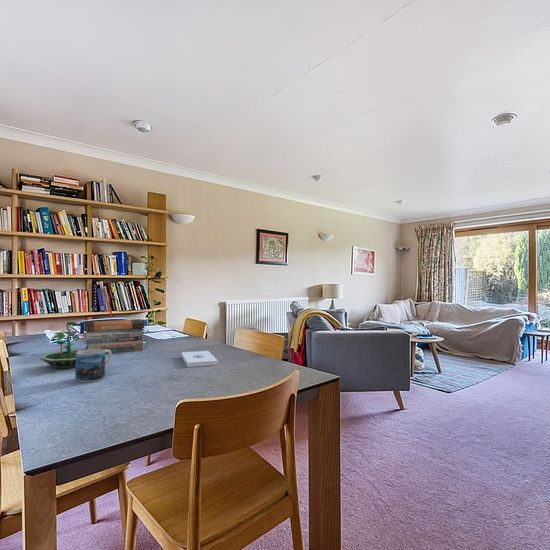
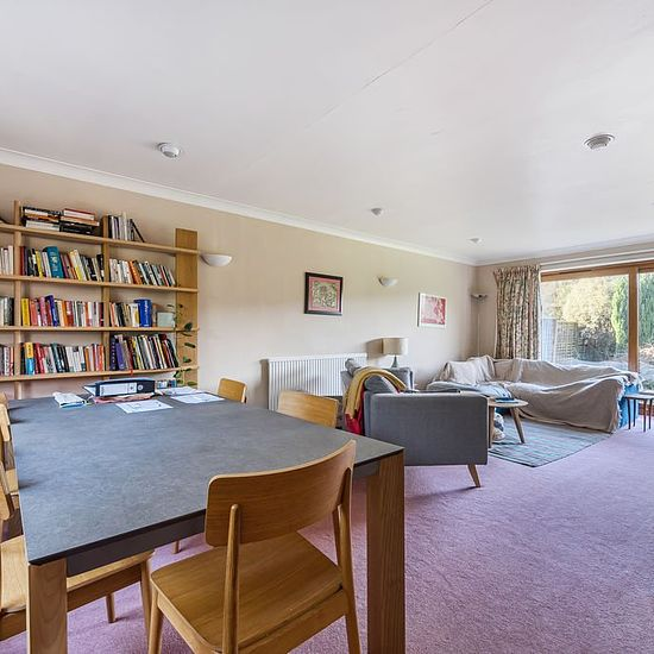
- mug [74,349,112,384]
- terrarium [39,320,85,370]
- book stack [82,319,145,354]
- notepad [181,350,219,368]
